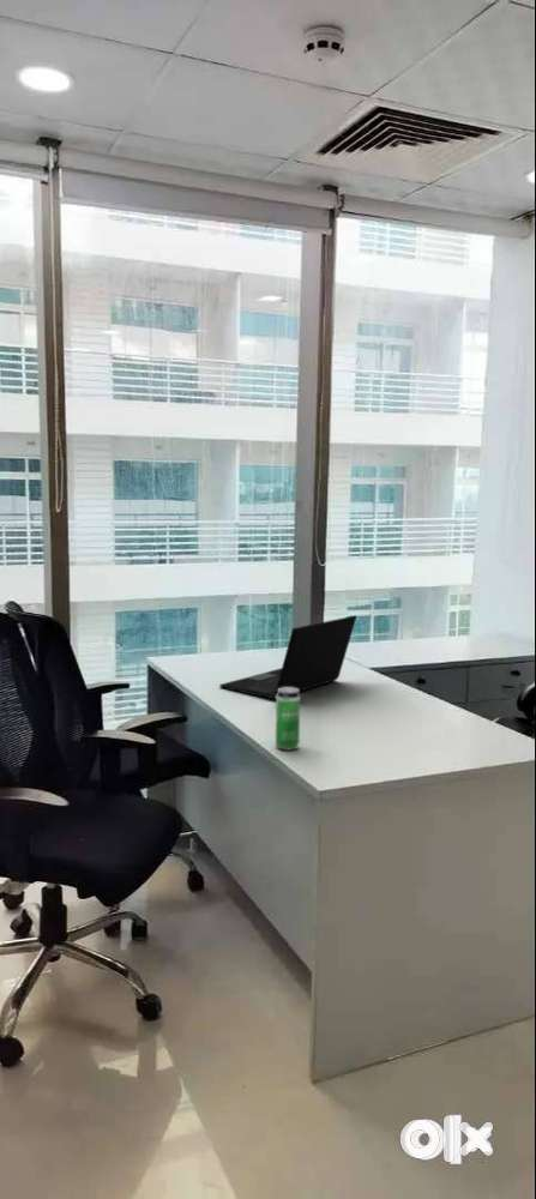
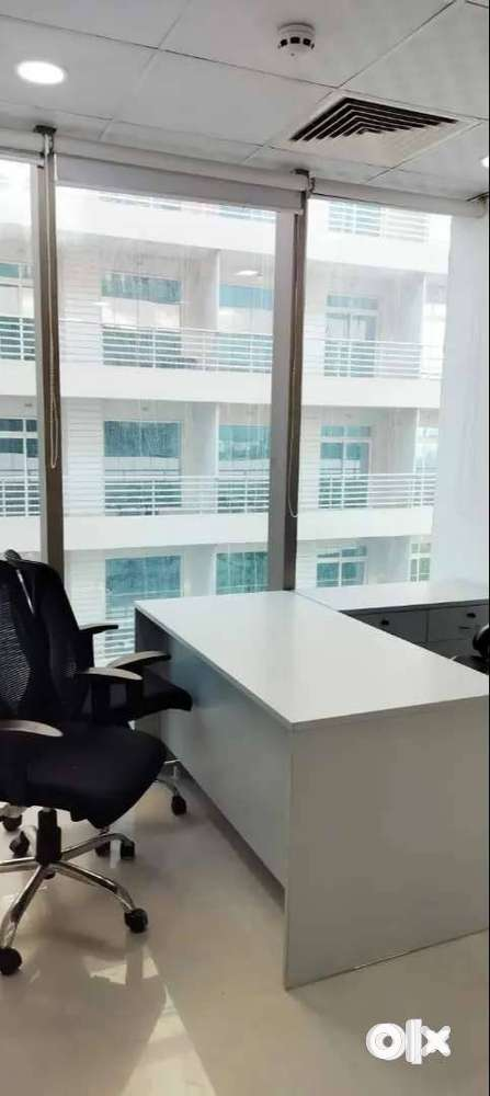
- laptop [218,614,357,700]
- beverage can [275,687,301,752]
